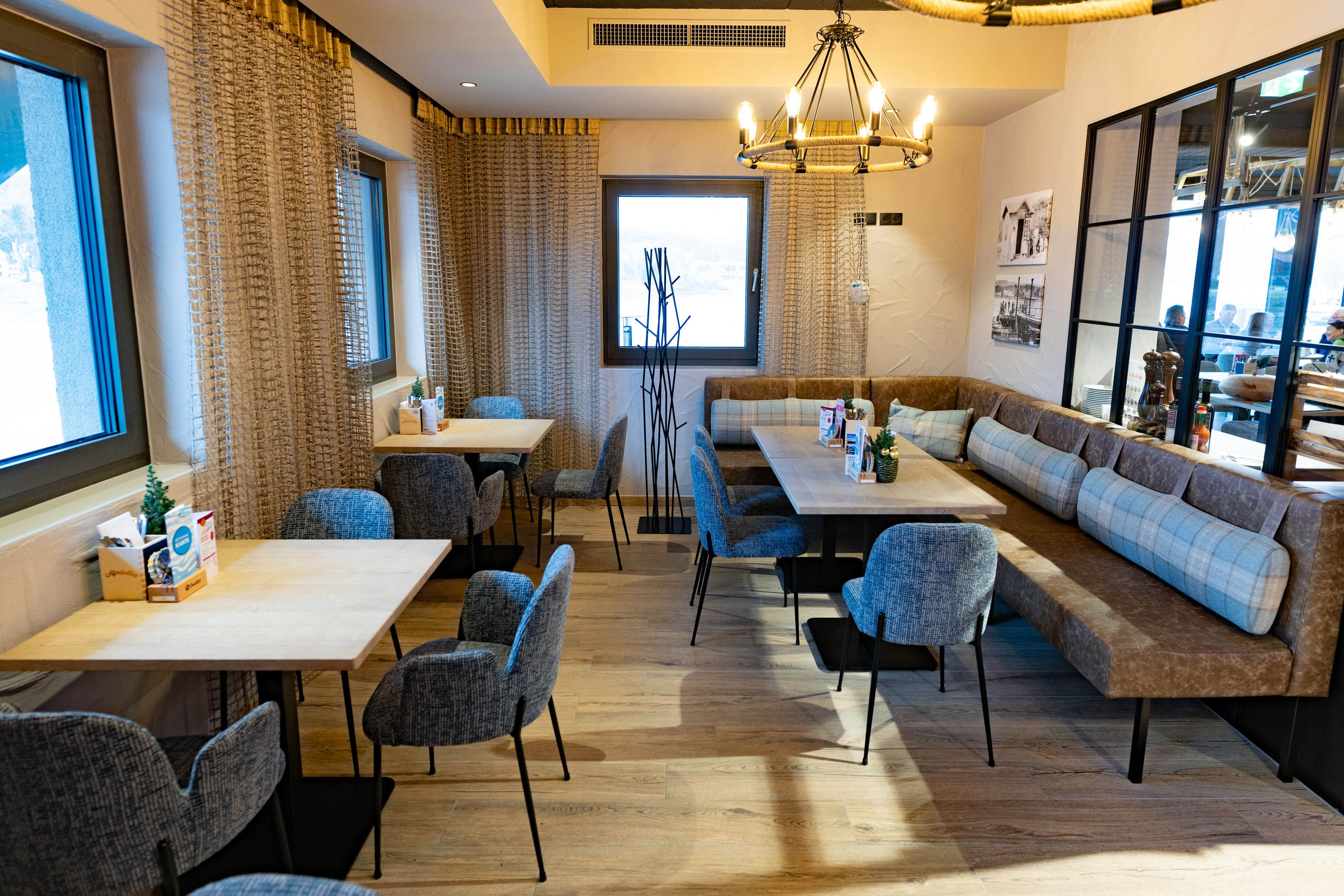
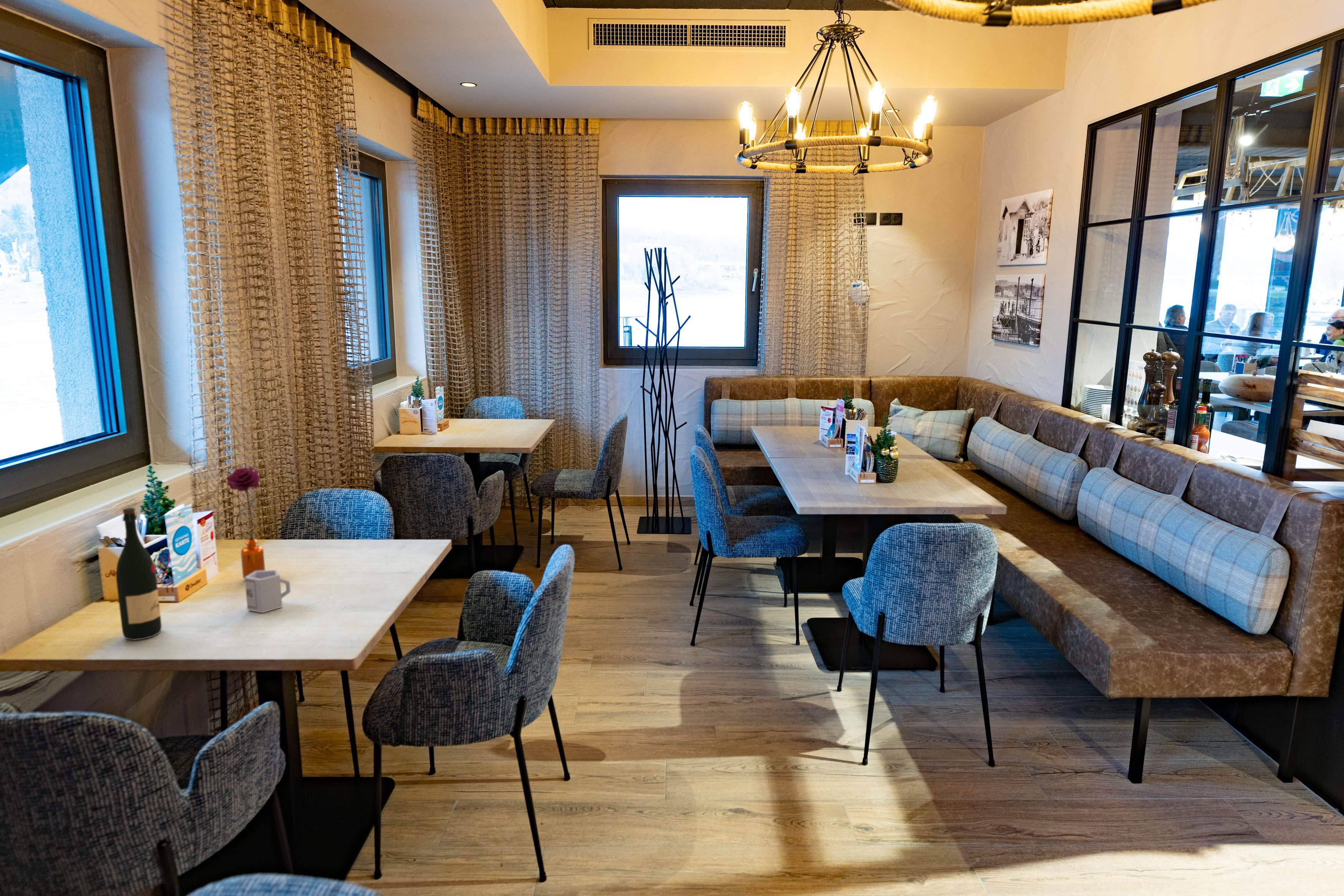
+ wine bottle [116,507,162,641]
+ cup [244,569,291,613]
+ flower [226,466,266,580]
